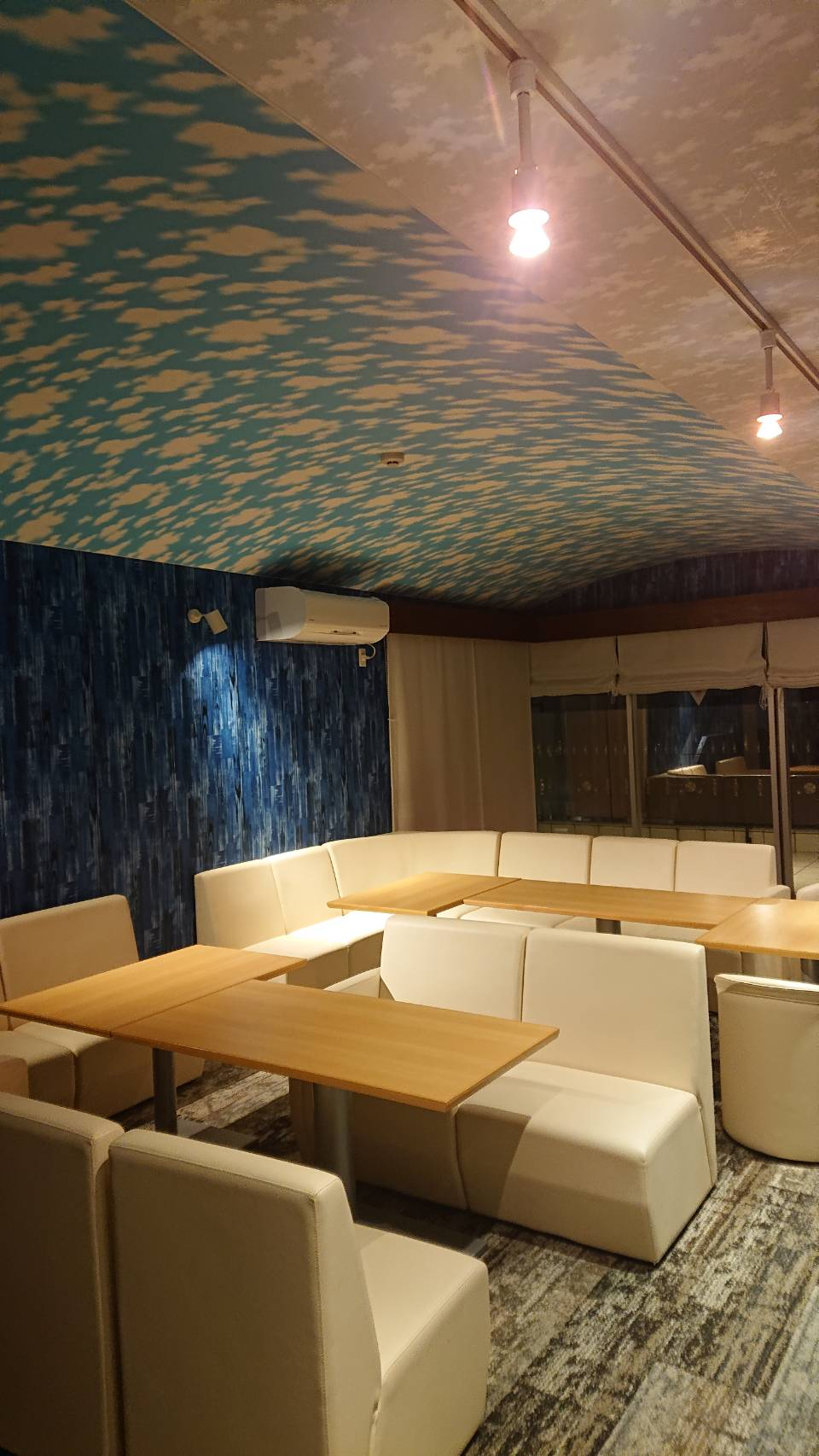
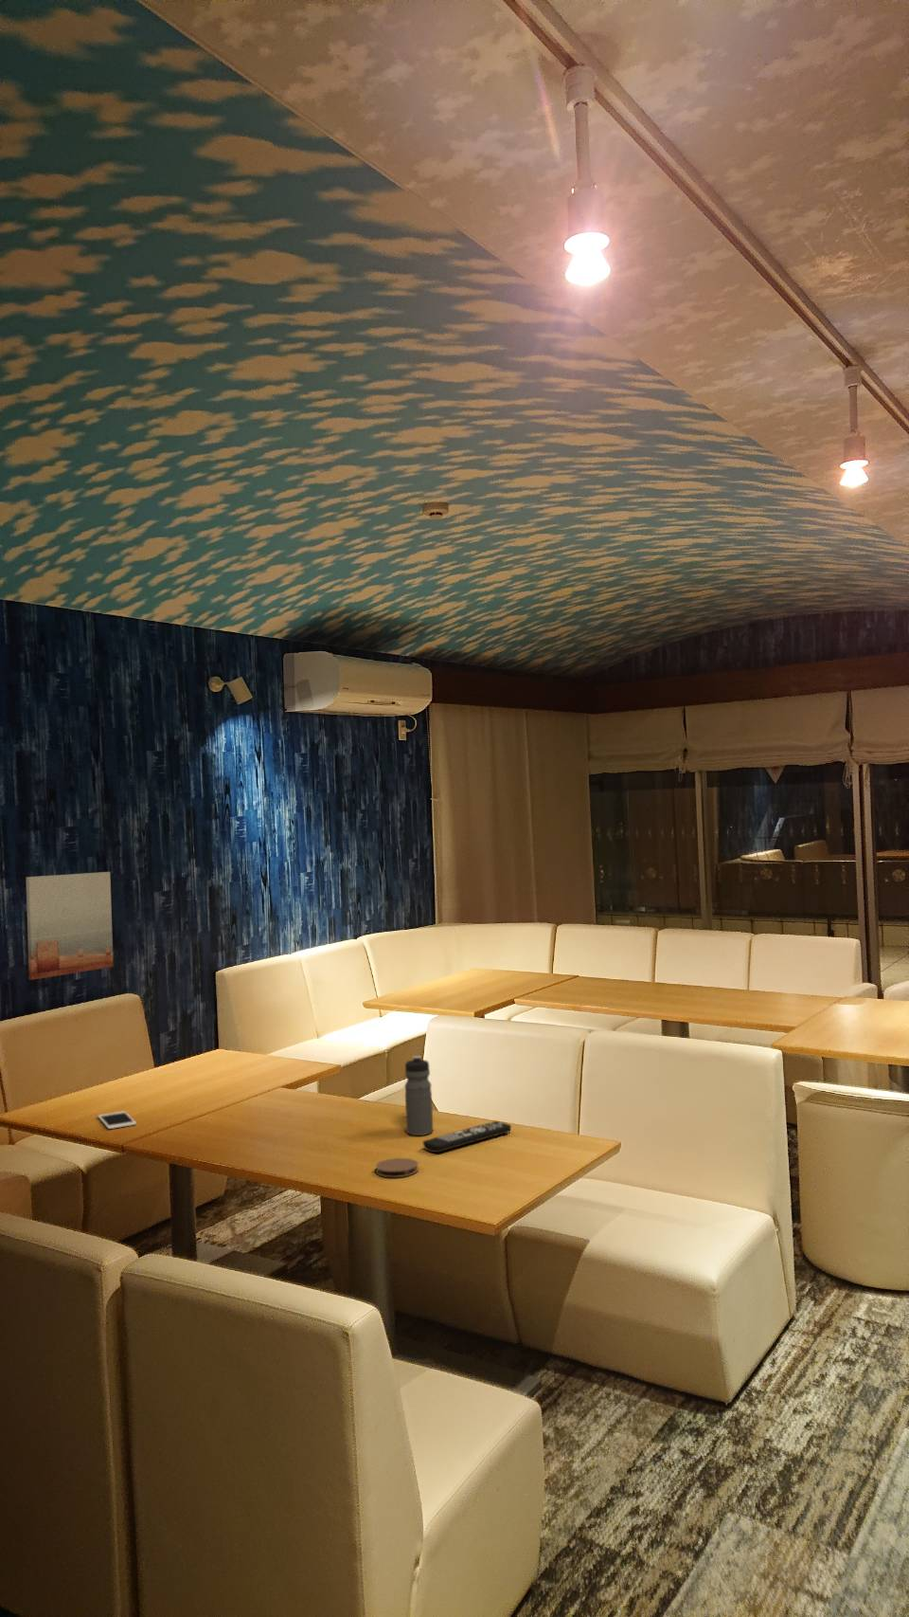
+ water bottle [403,1055,434,1136]
+ cell phone [98,1109,138,1129]
+ remote control [422,1121,513,1154]
+ coaster [375,1157,420,1178]
+ wall art [24,871,114,981]
